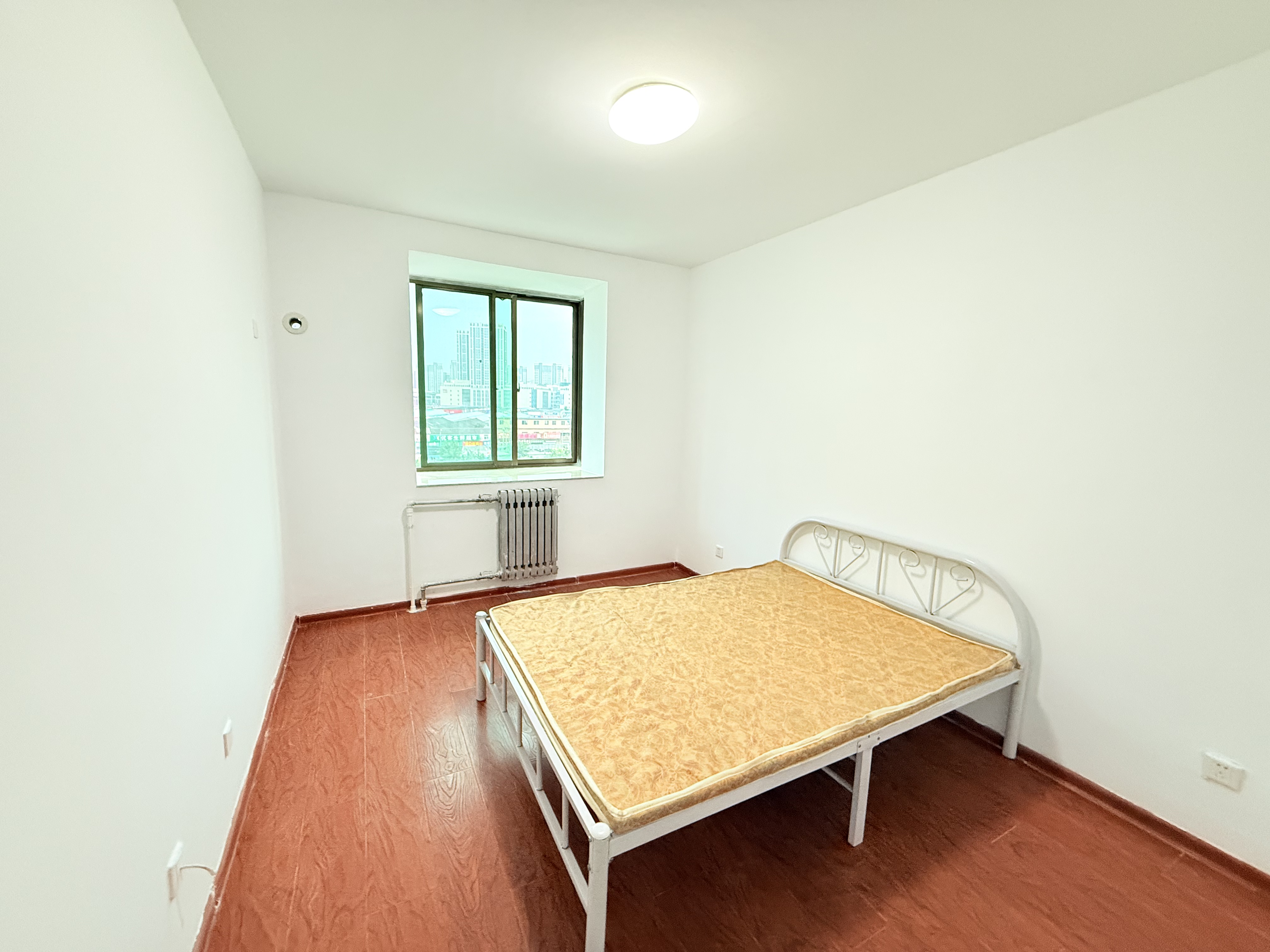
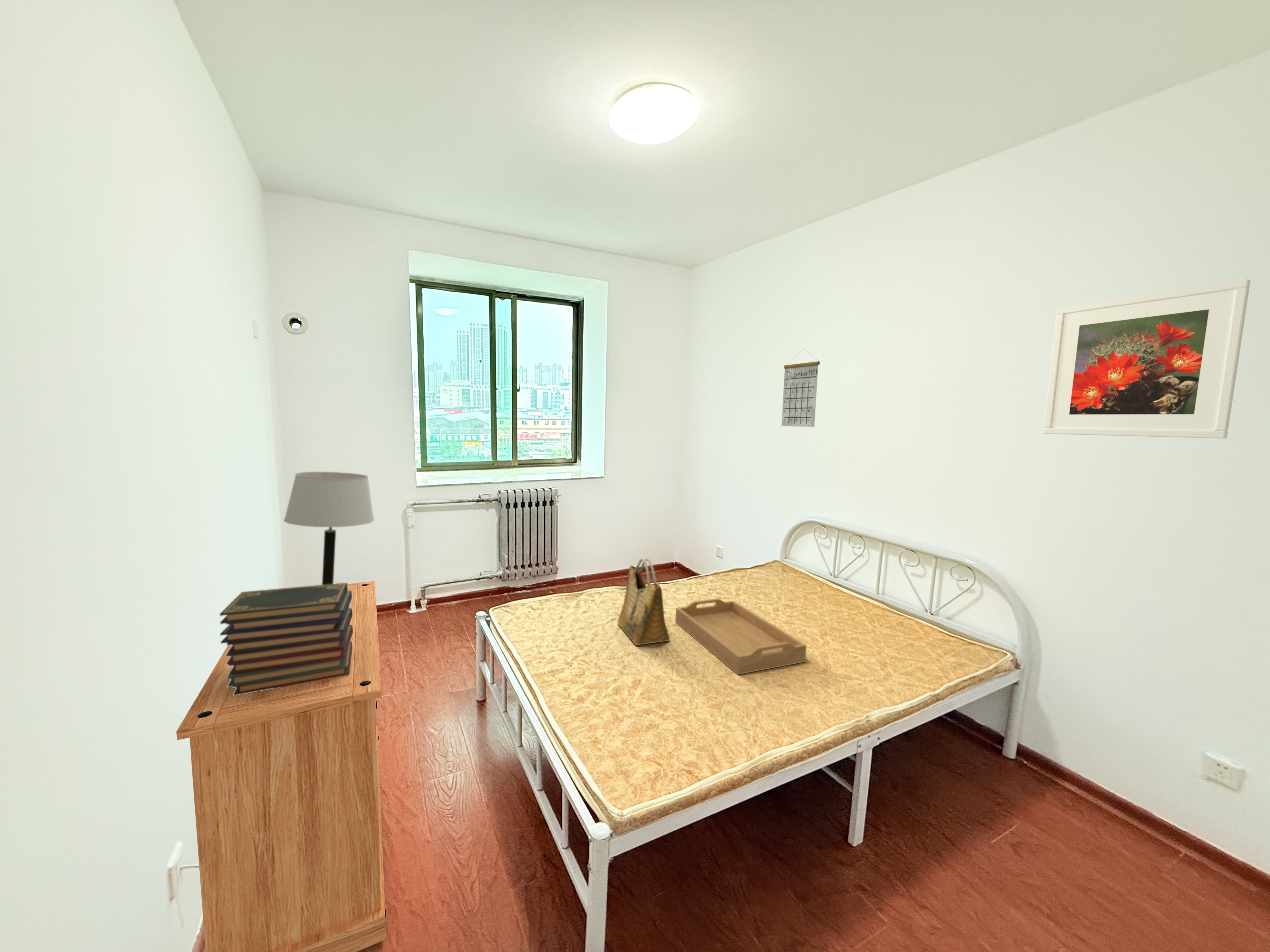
+ dresser [176,581,386,952]
+ grocery bag [617,557,671,646]
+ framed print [1043,279,1251,439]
+ calendar [781,348,820,427]
+ serving tray [675,598,807,675]
+ book stack [219,582,353,696]
+ table lamp [283,472,375,585]
